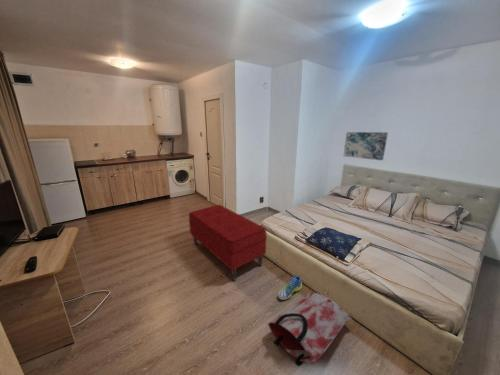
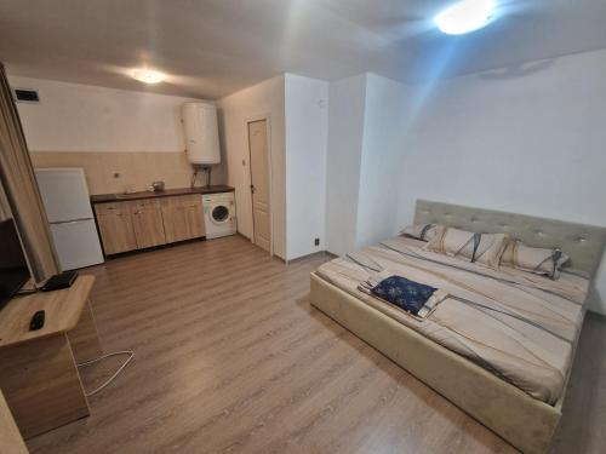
- wall art [343,131,389,161]
- sneaker [277,275,303,301]
- bench [188,204,268,281]
- bag [267,291,353,367]
